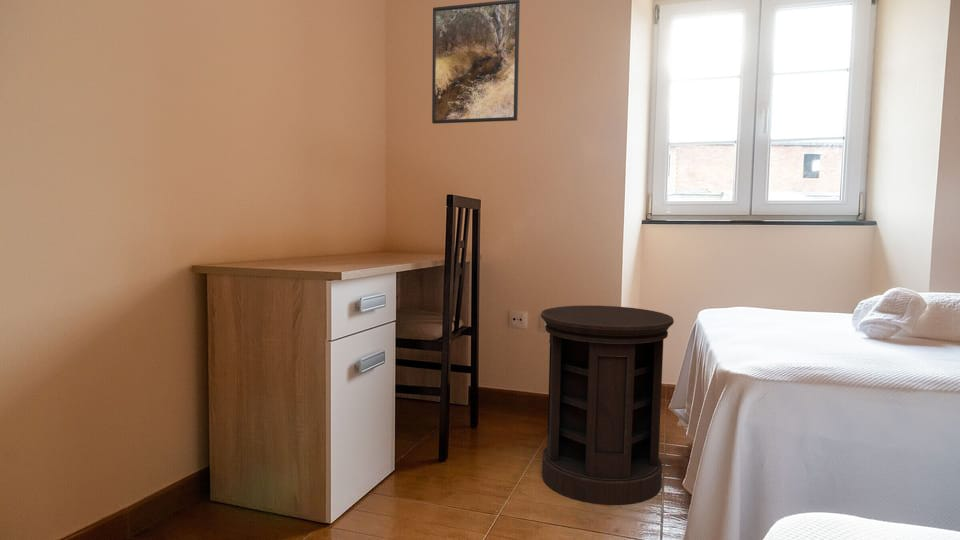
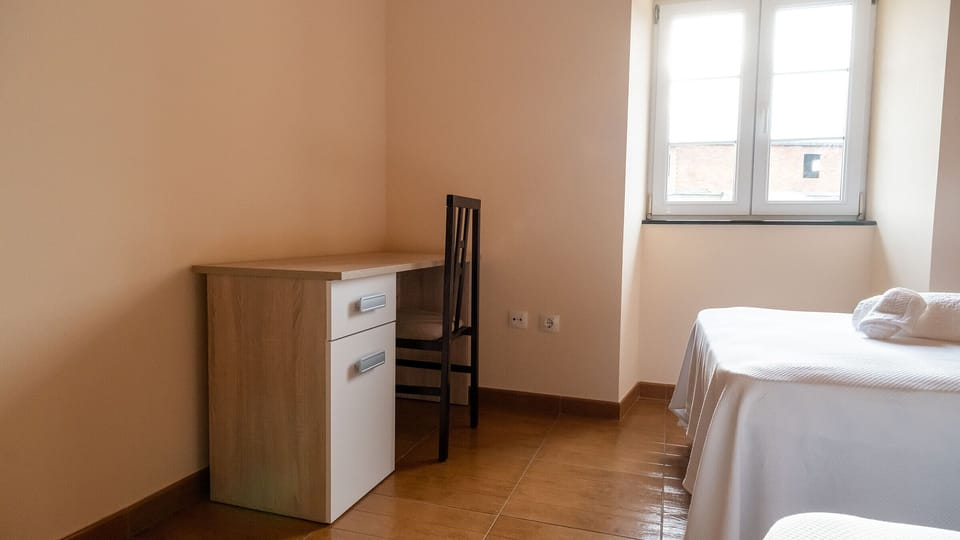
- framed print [431,0,521,125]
- side table [540,304,675,506]
